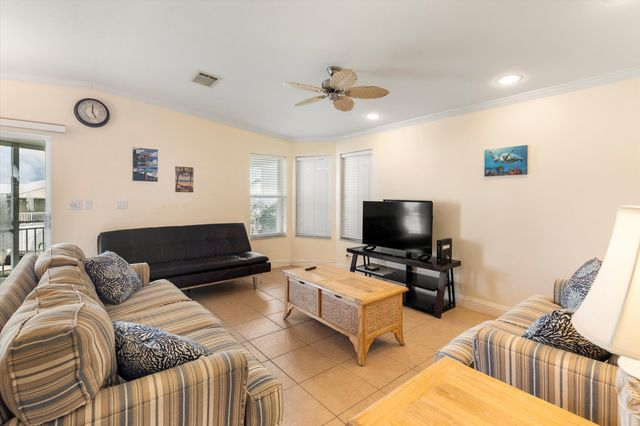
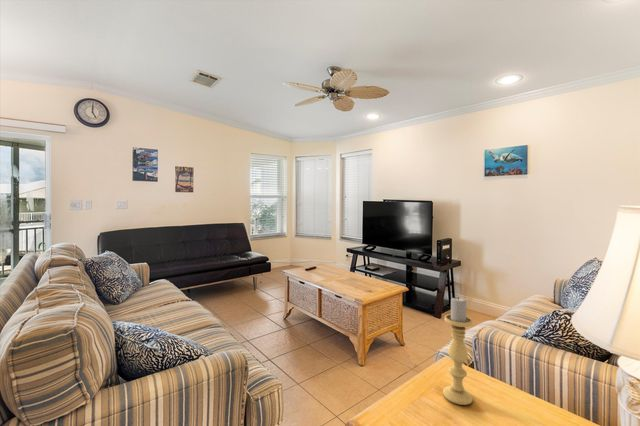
+ candle holder [442,296,474,406]
